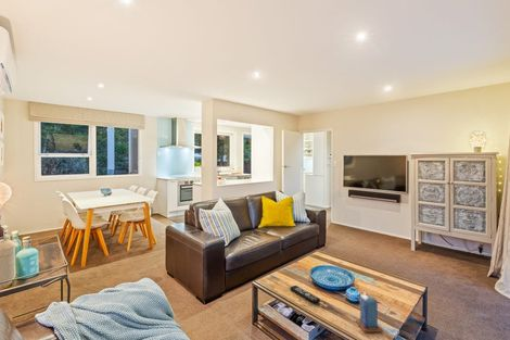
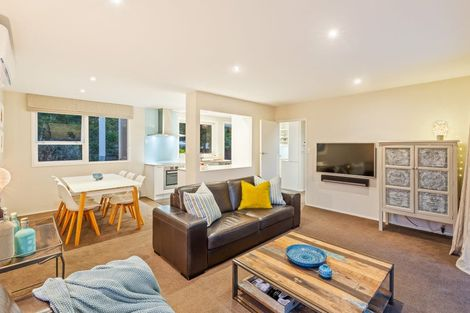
- candle [355,291,384,333]
- remote control [290,285,321,304]
